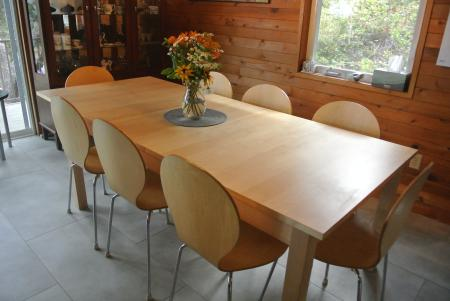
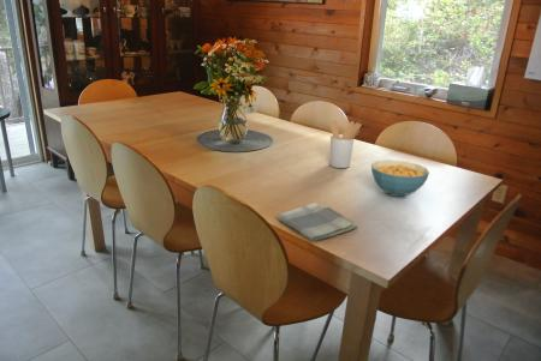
+ cereal bowl [370,158,430,198]
+ dish towel [275,201,359,242]
+ utensil holder [328,120,363,169]
